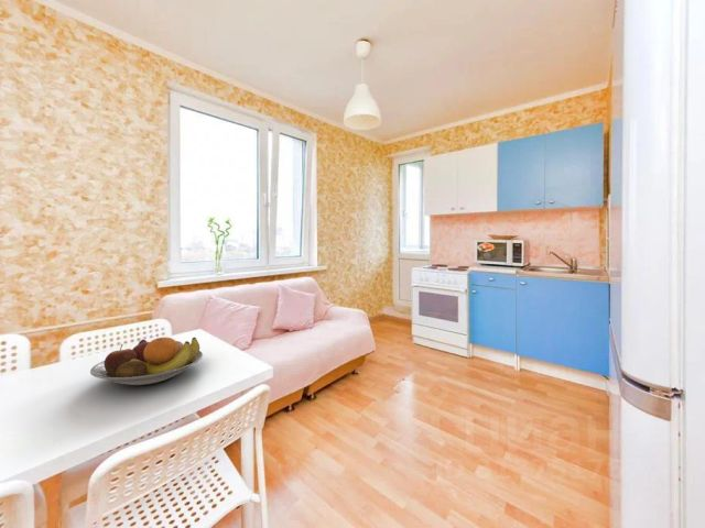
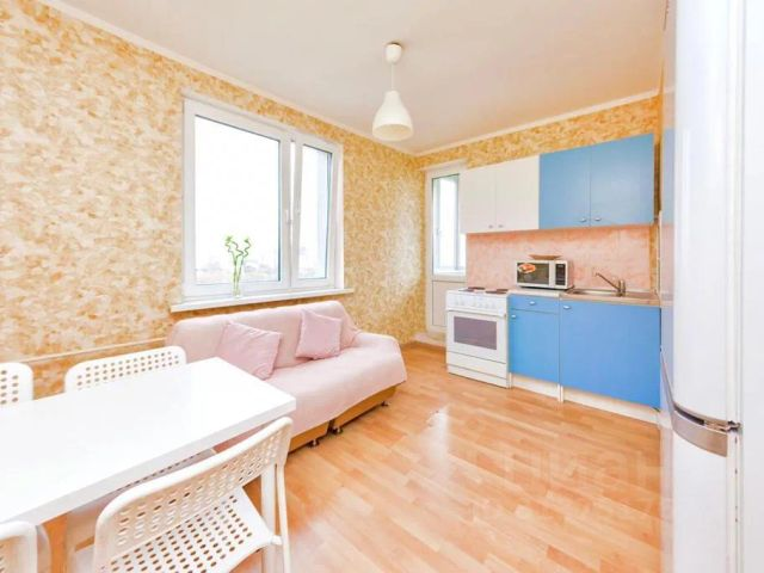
- fruit bowl [89,337,204,386]
